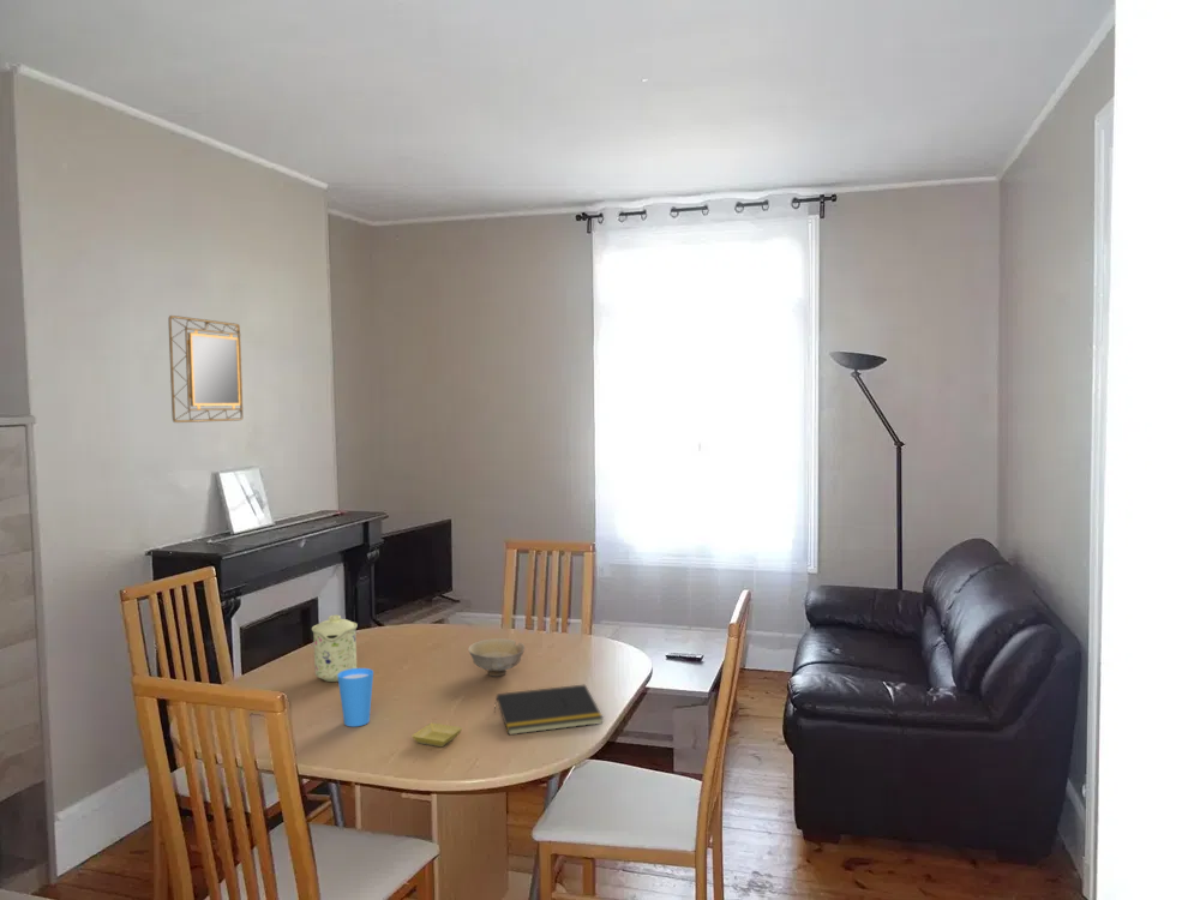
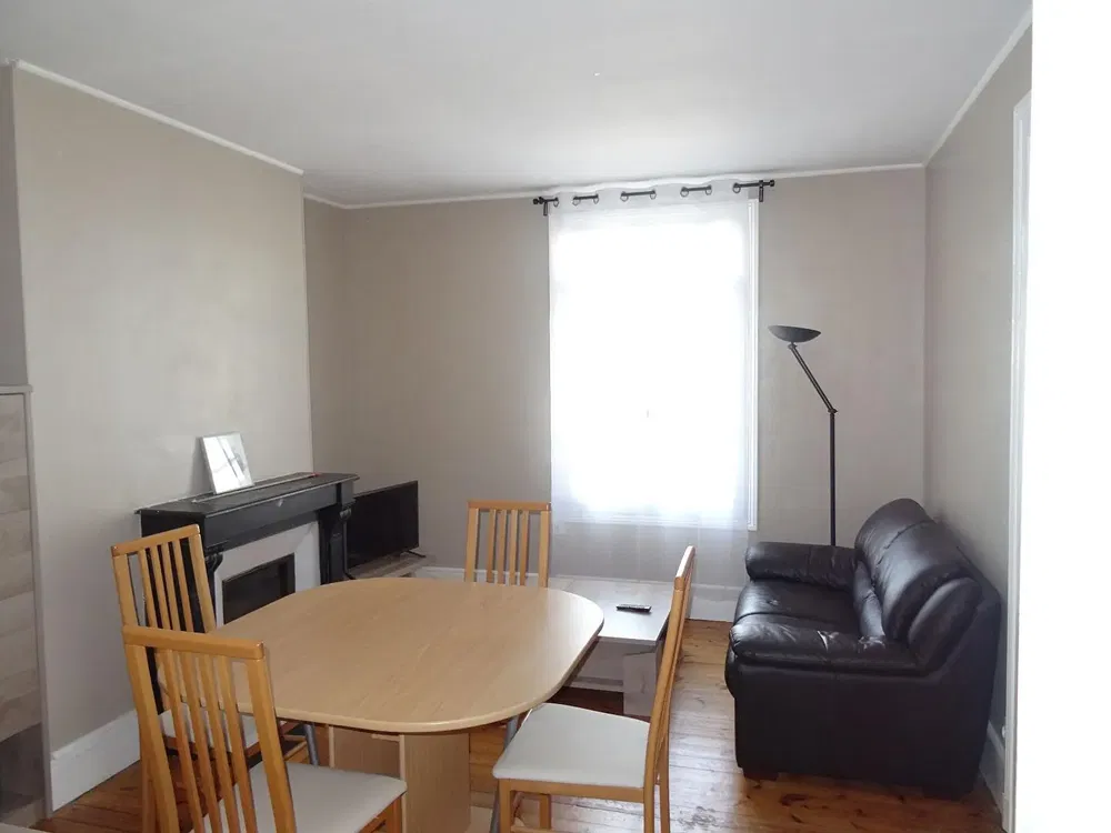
- bowl [467,637,526,677]
- saucer [410,722,463,748]
- cup [337,667,374,727]
- mug [311,614,359,683]
- notepad [493,683,605,736]
- home mirror [168,314,245,424]
